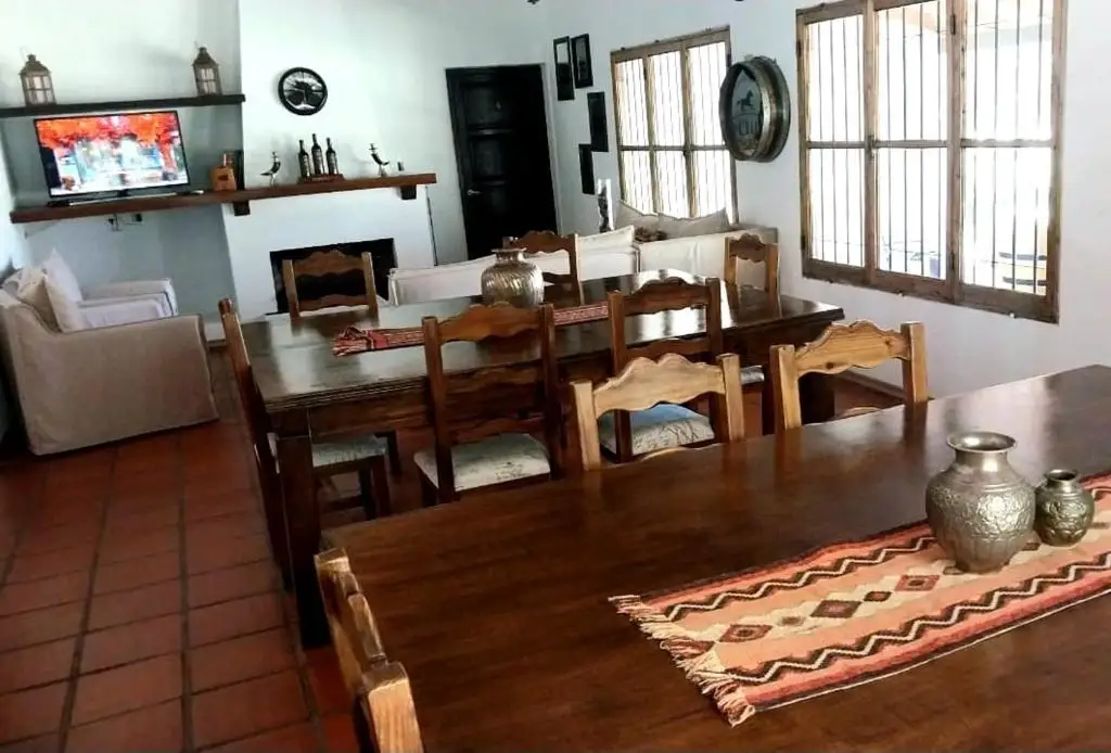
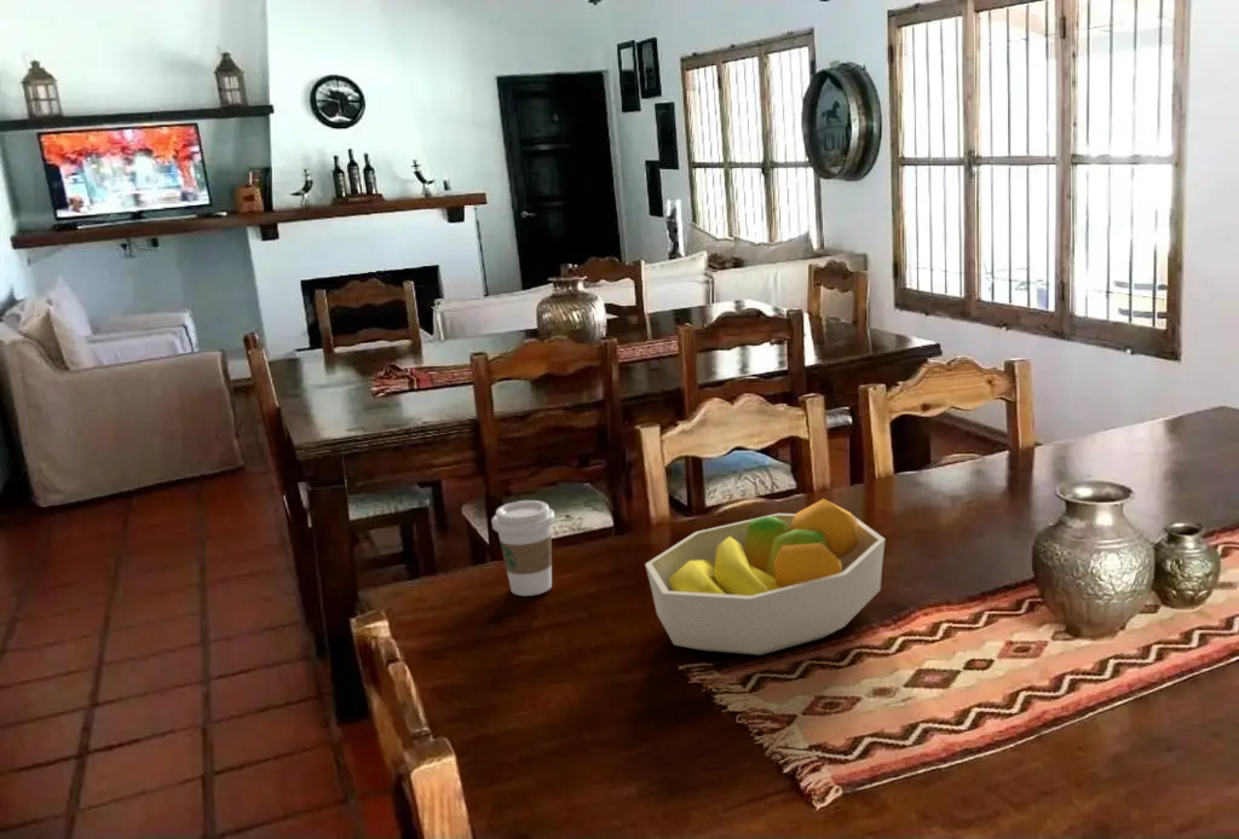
+ coffee cup [490,499,557,597]
+ fruit bowl [644,498,886,656]
